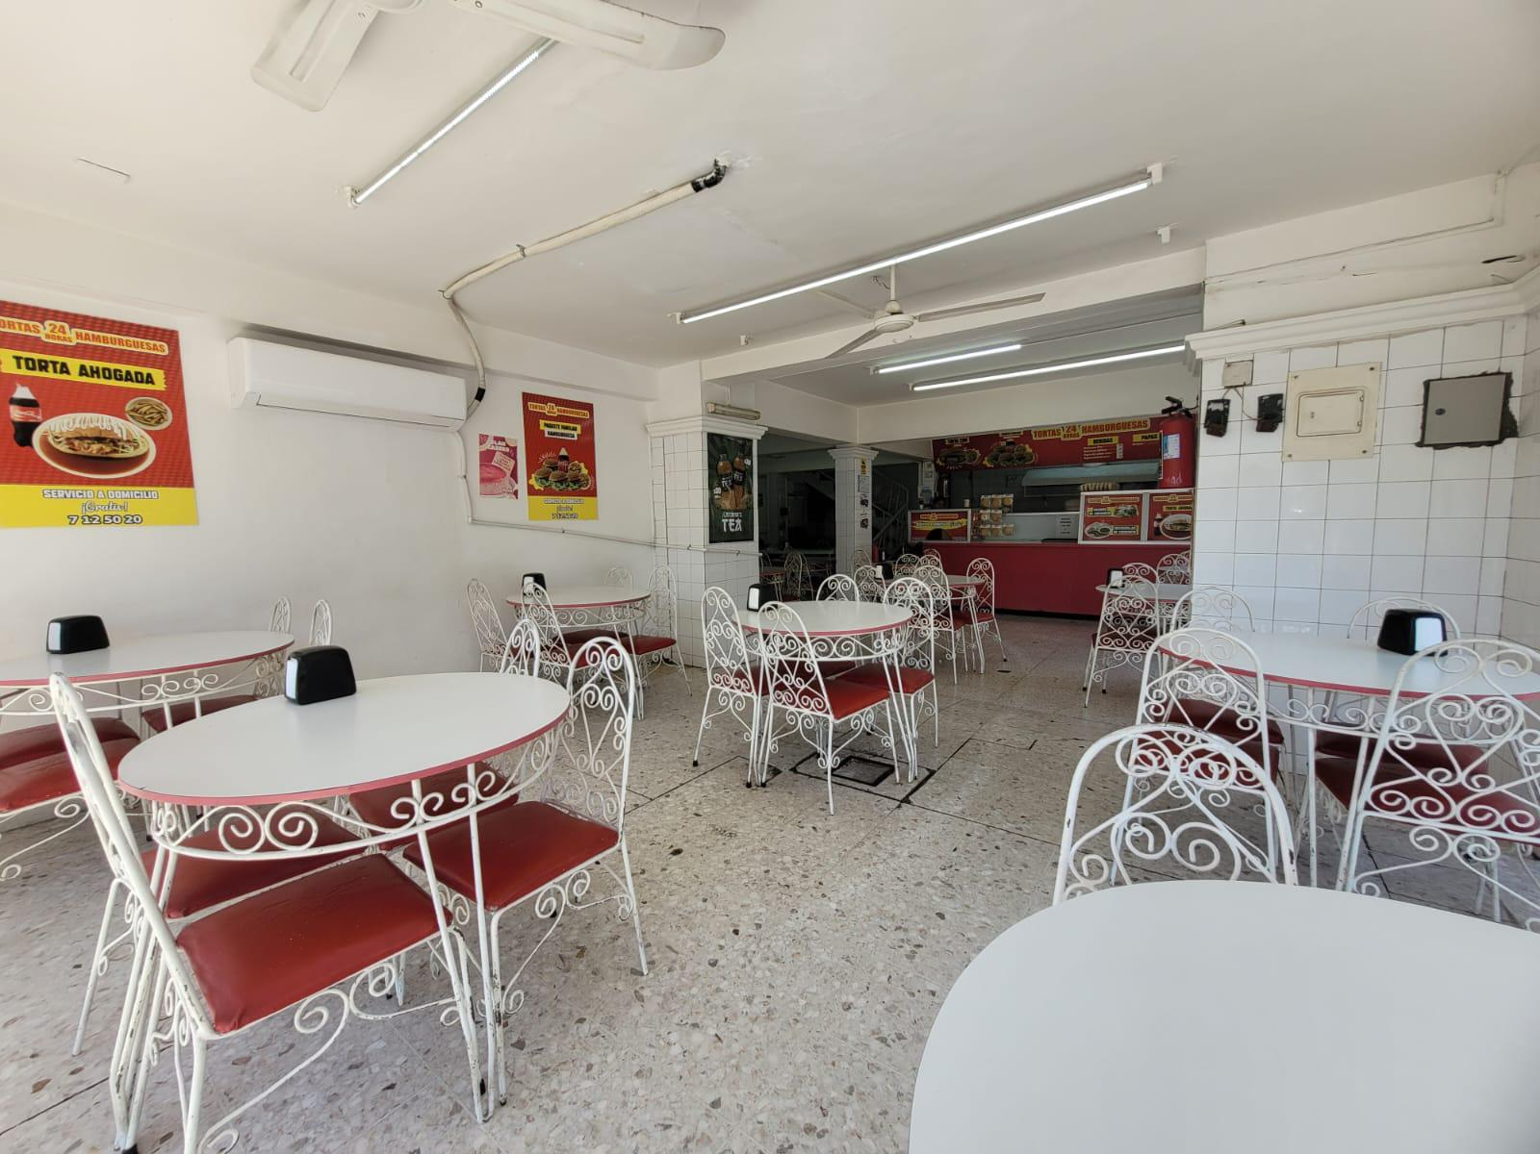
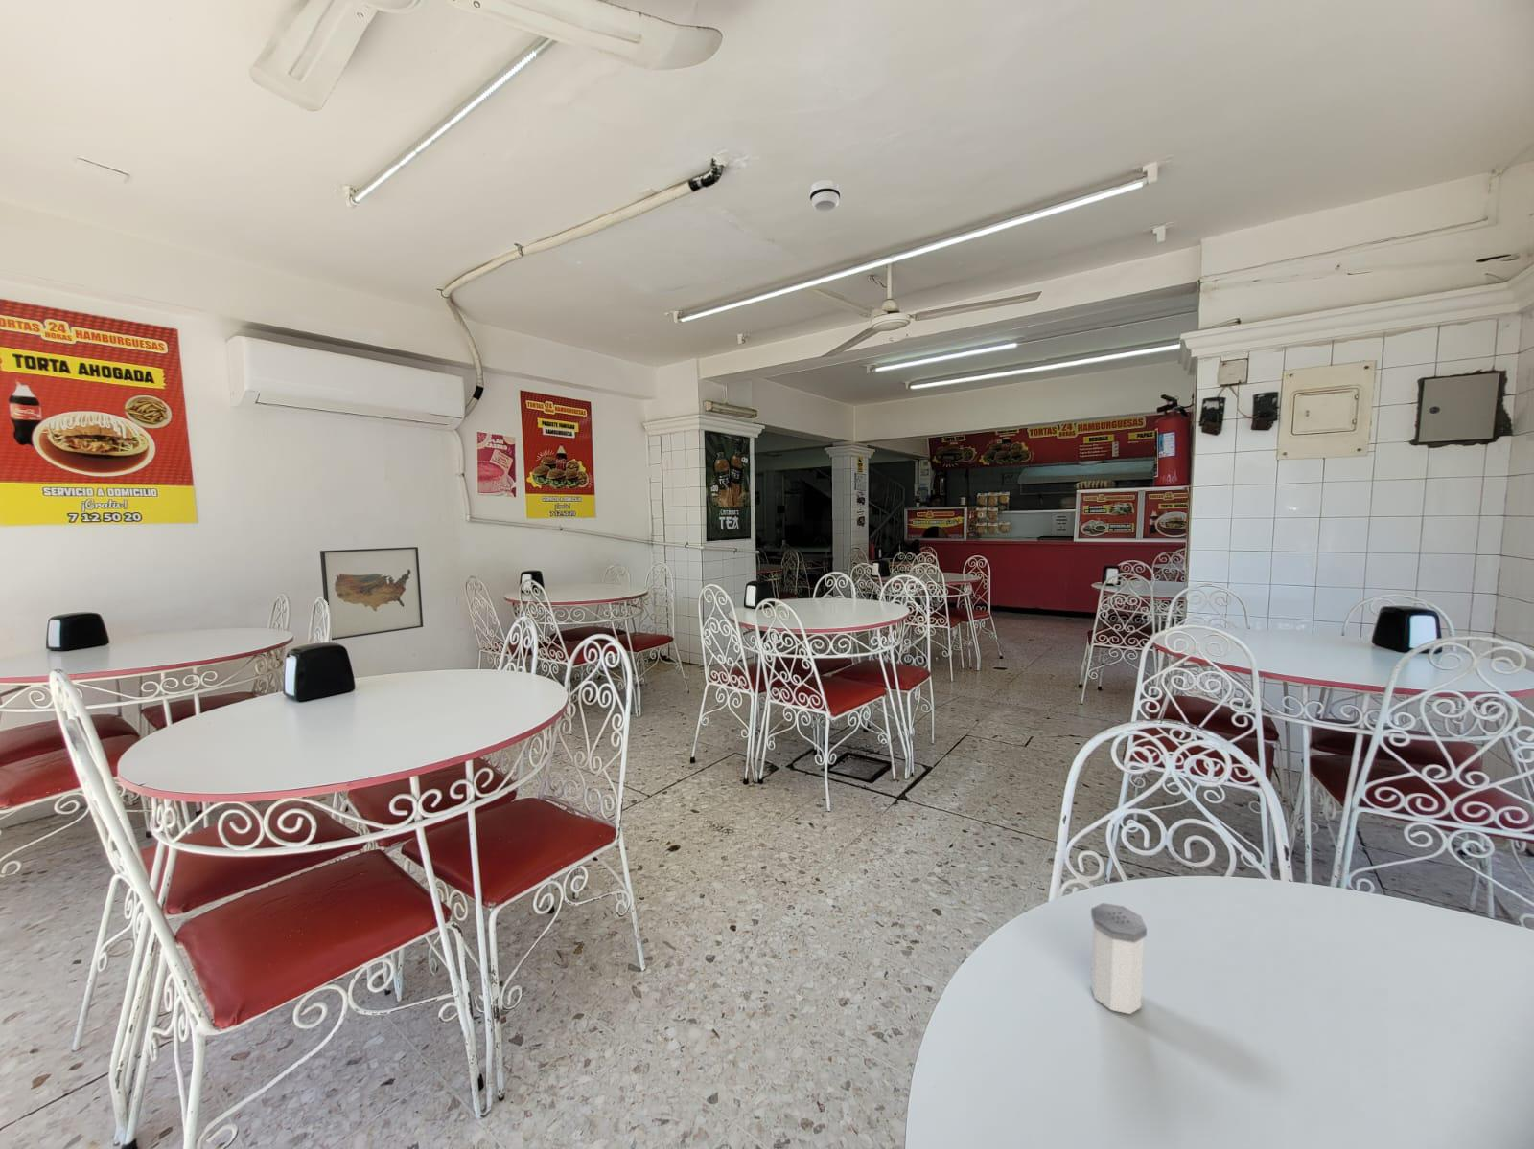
+ salt shaker [1090,902,1147,1015]
+ wall art [319,546,424,642]
+ smoke detector [808,179,842,212]
